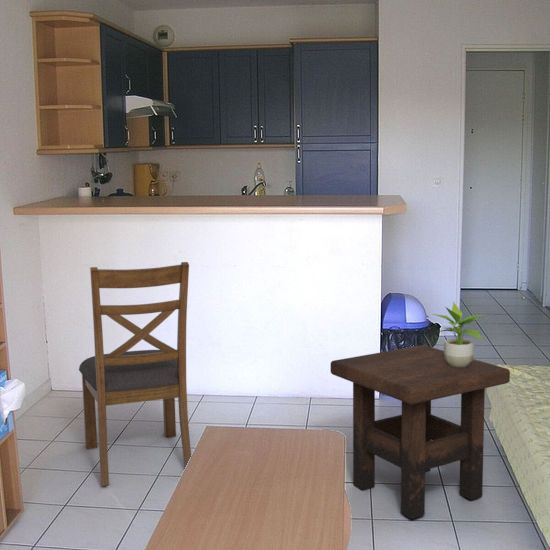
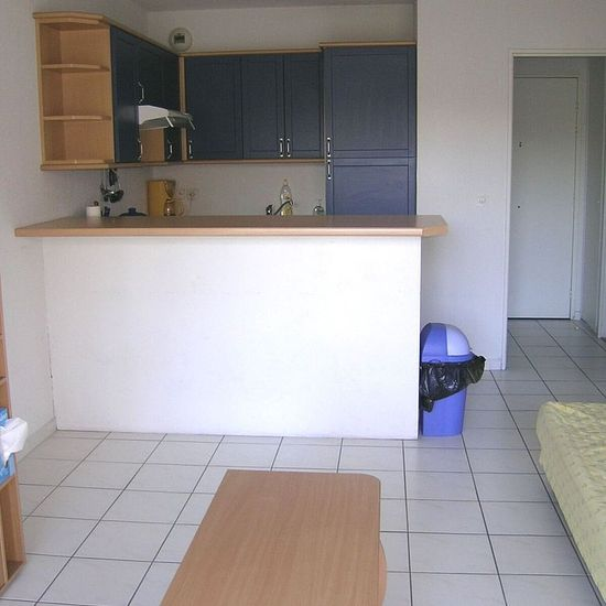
- potted plant [432,301,485,367]
- chair [78,261,192,487]
- side table [330,344,511,520]
